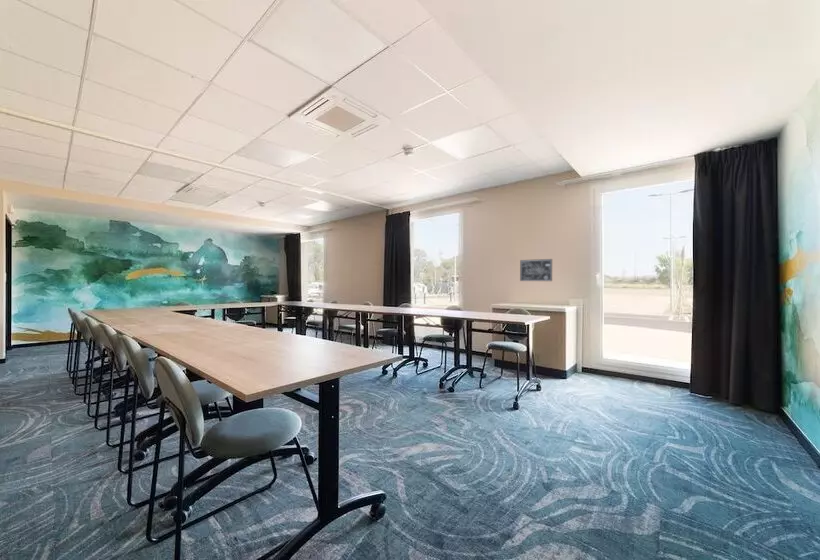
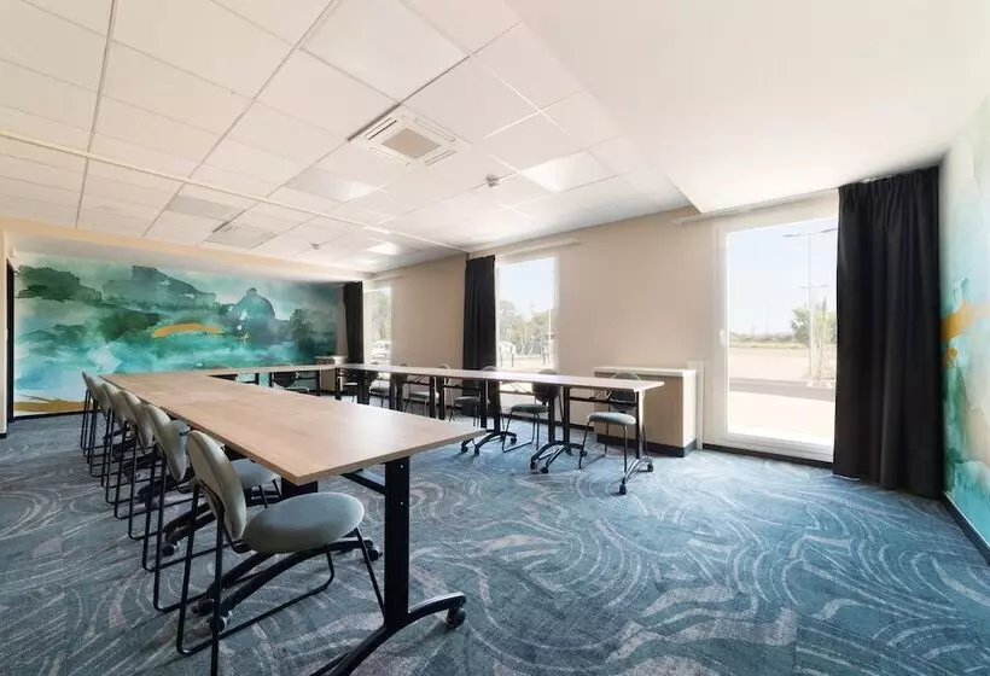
- wall art [519,258,553,282]
